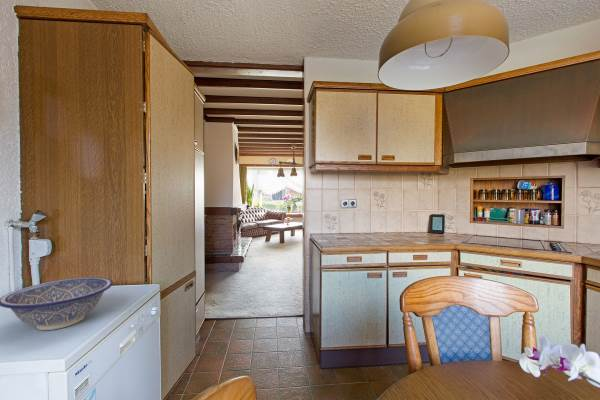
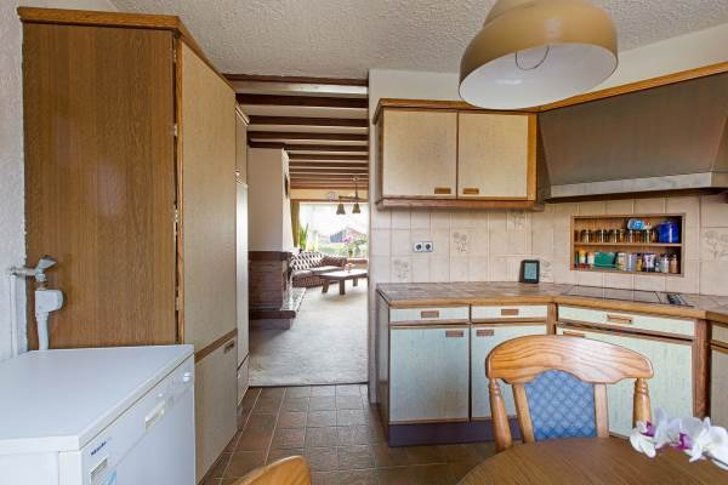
- decorative bowl [0,276,114,331]
